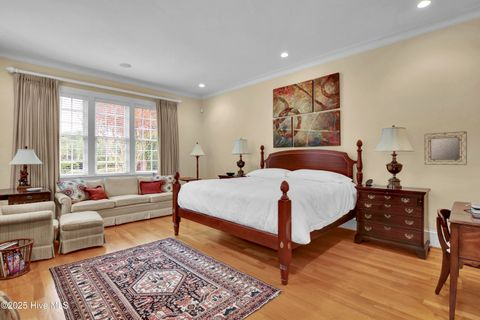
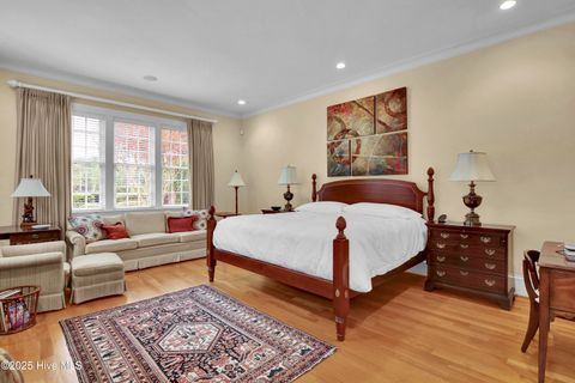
- home mirror [424,130,468,166]
